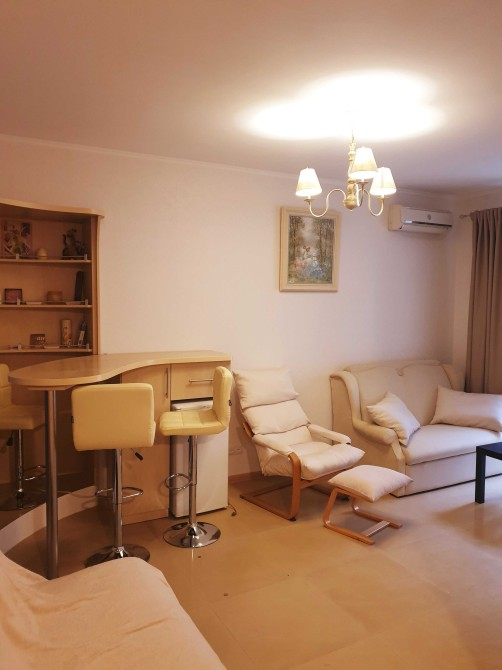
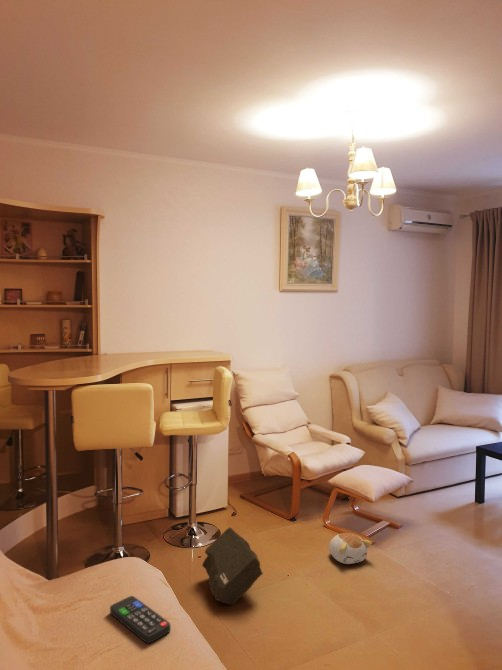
+ rock [201,527,264,606]
+ plush toy [328,532,373,565]
+ remote control [109,595,171,645]
